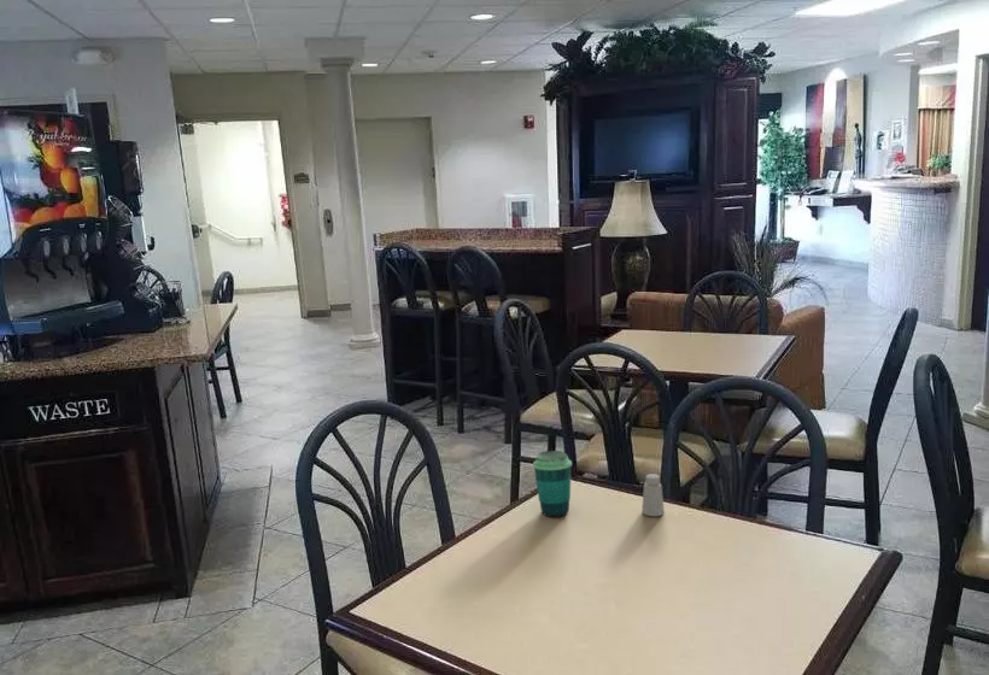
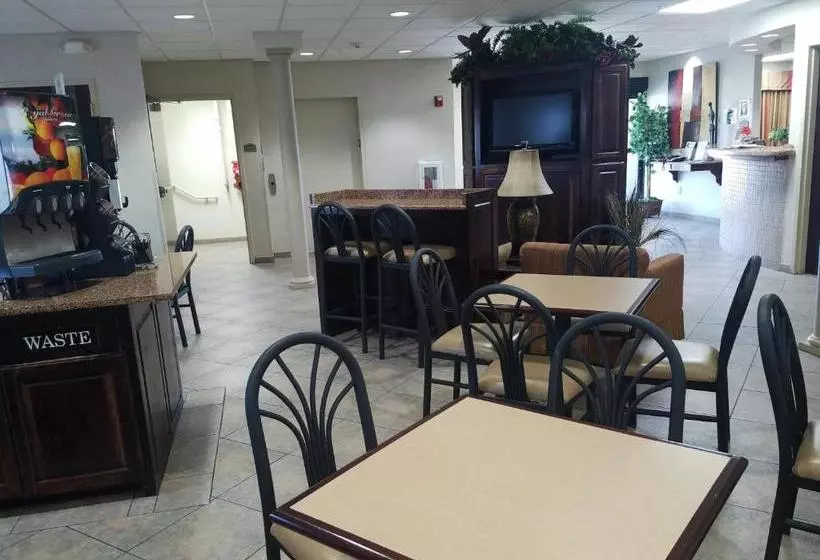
- saltshaker [642,472,666,517]
- cup [532,450,573,518]
